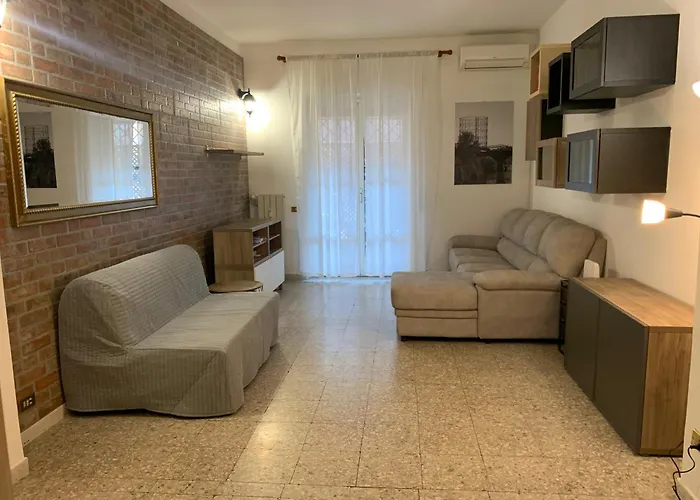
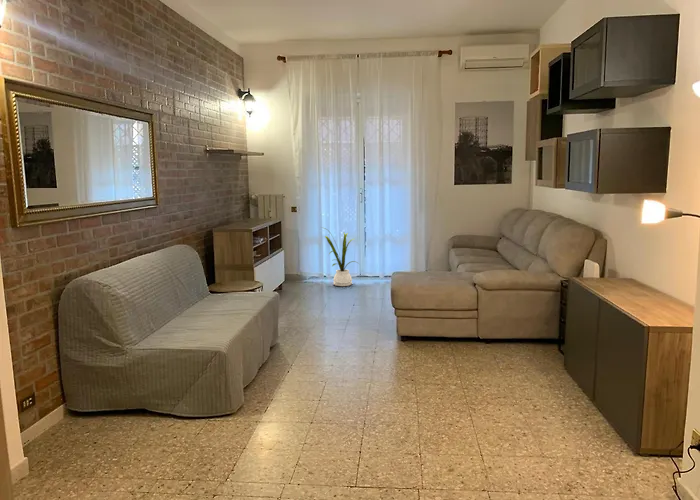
+ house plant [320,226,360,287]
